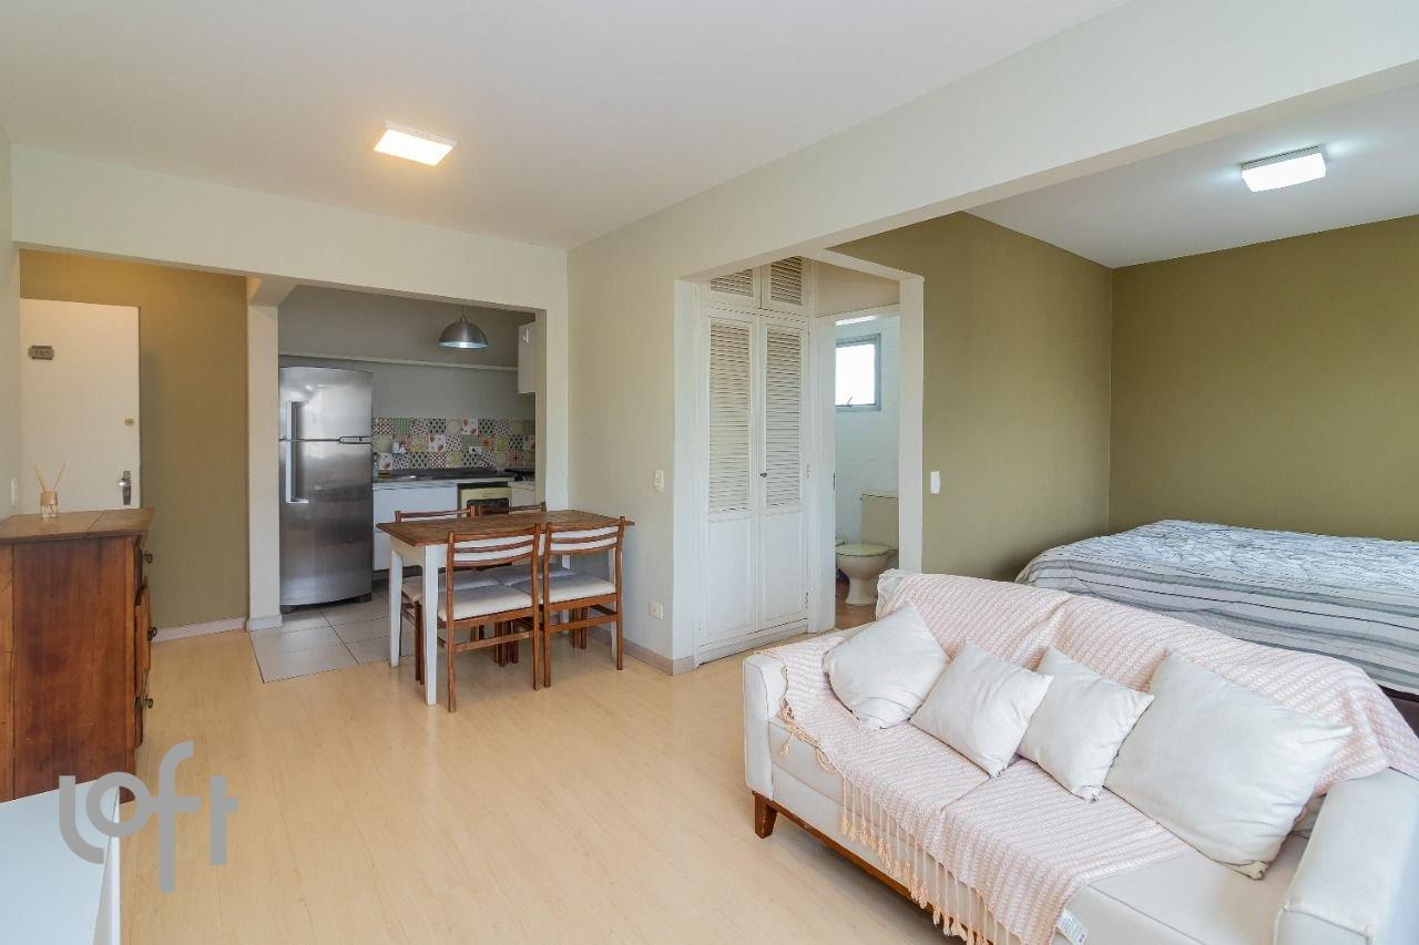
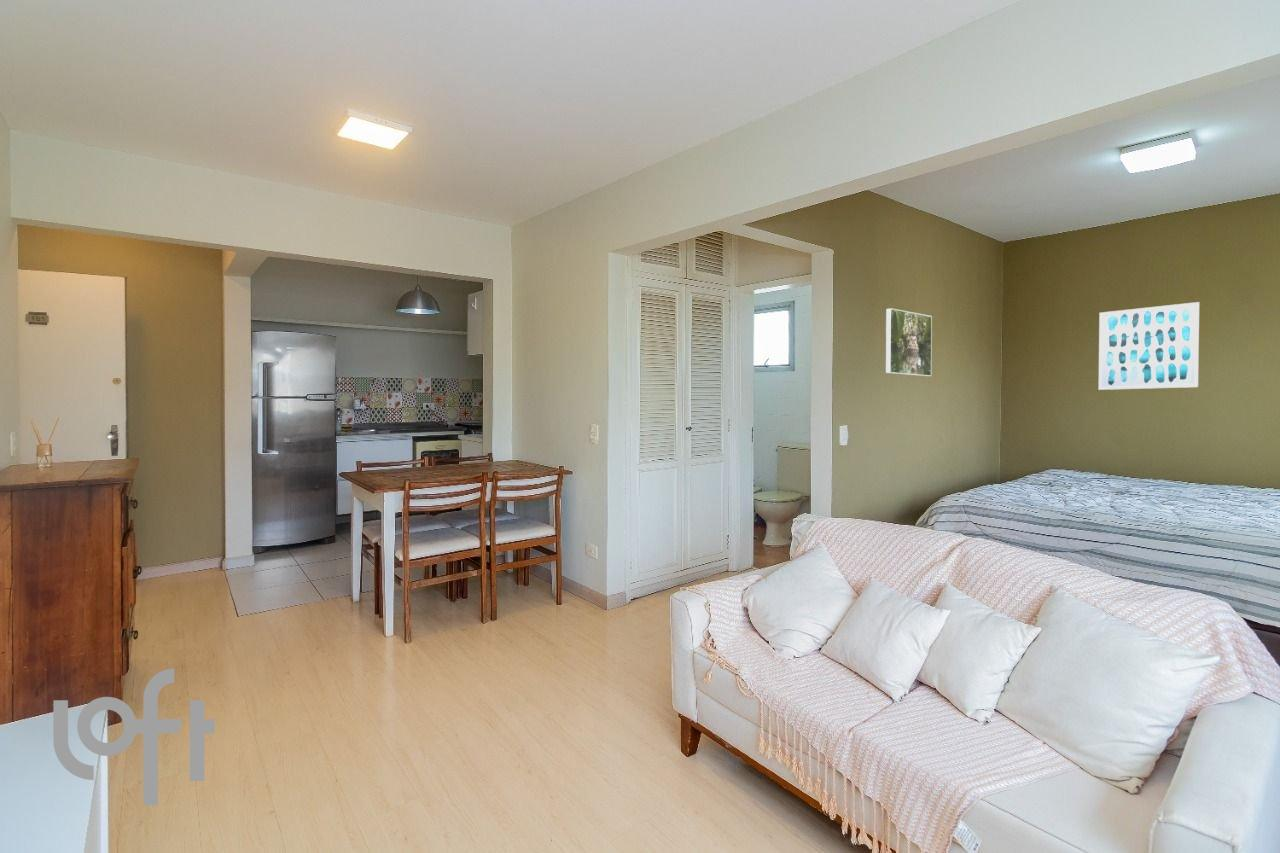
+ wall art [1098,301,1200,391]
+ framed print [885,307,933,377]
